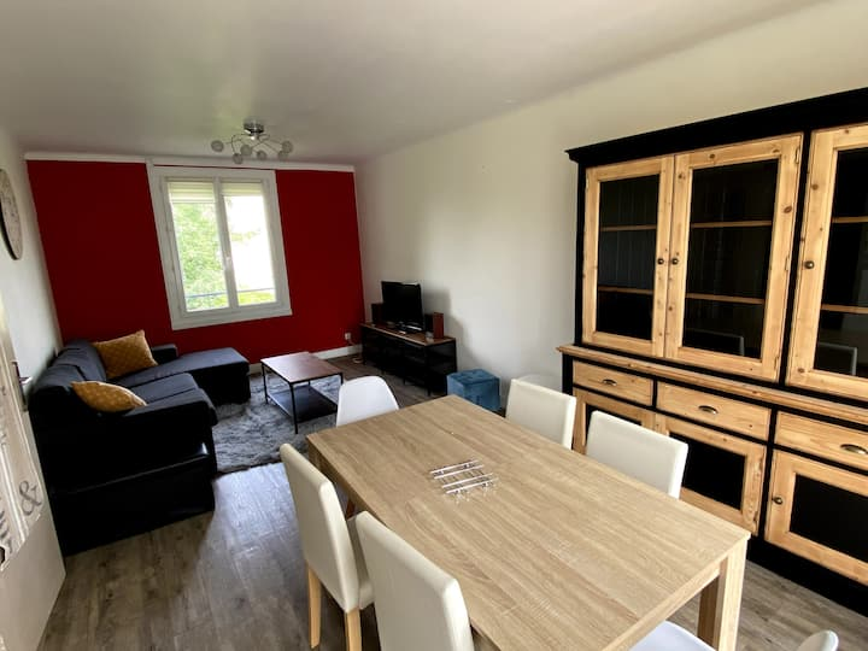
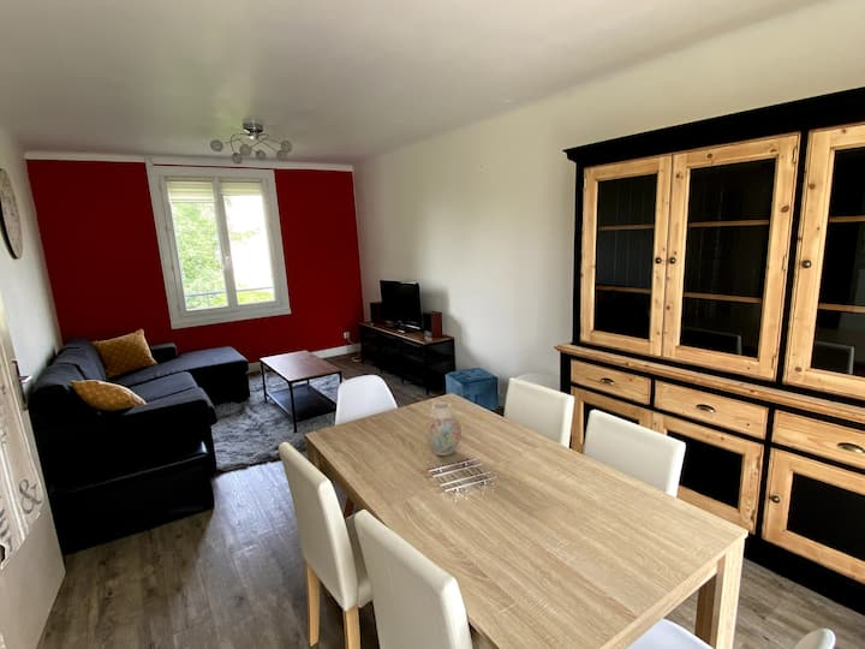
+ vase [423,401,463,457]
